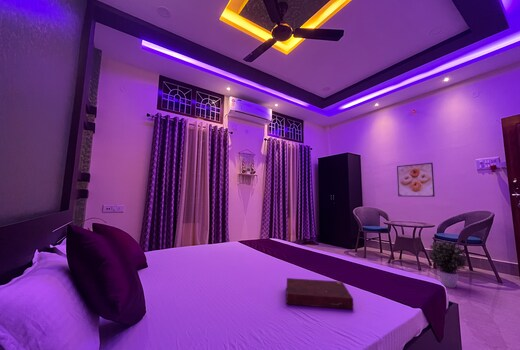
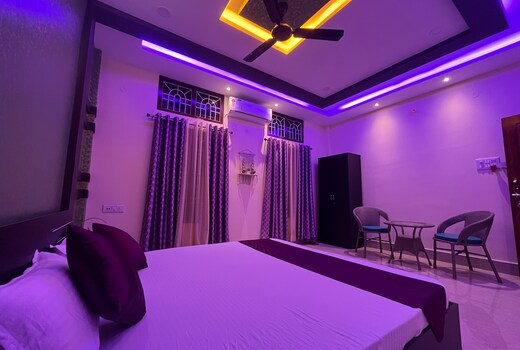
- book [285,277,354,310]
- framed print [396,162,436,198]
- potted plant [428,239,469,289]
